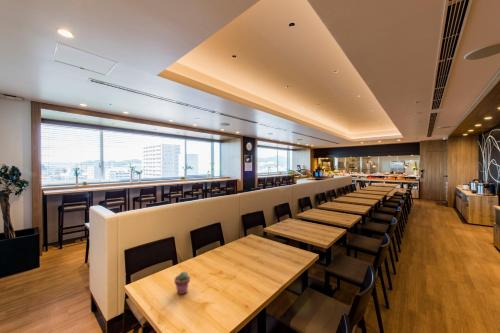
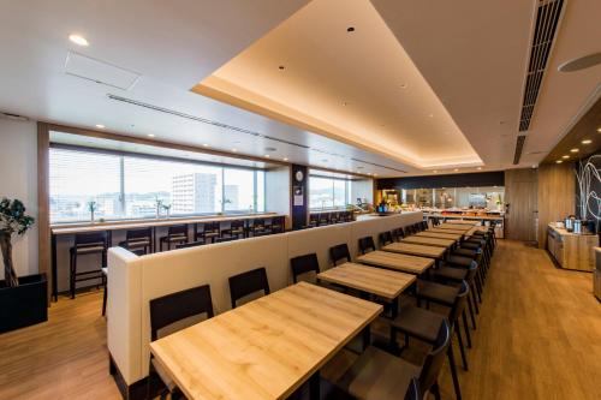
- potted succulent [173,271,191,295]
